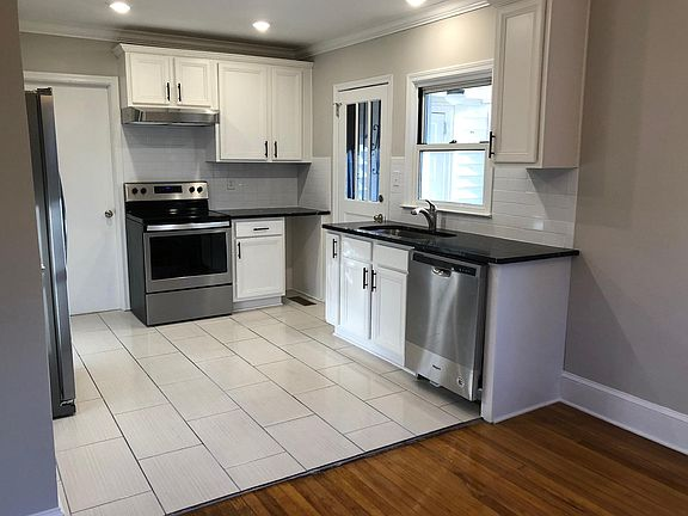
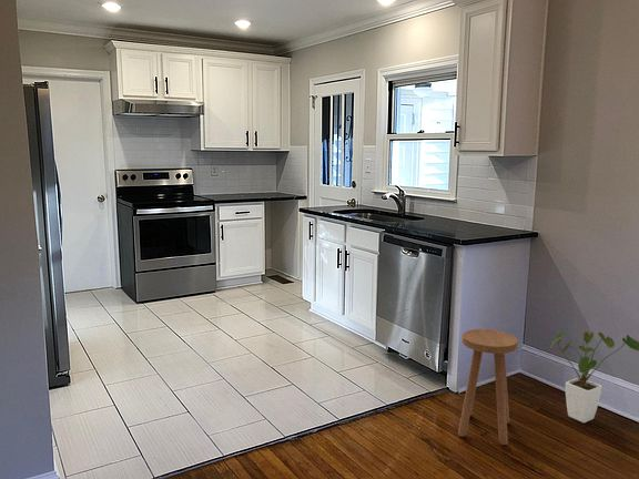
+ house plant [550,330,639,424]
+ stool [457,328,519,446]
